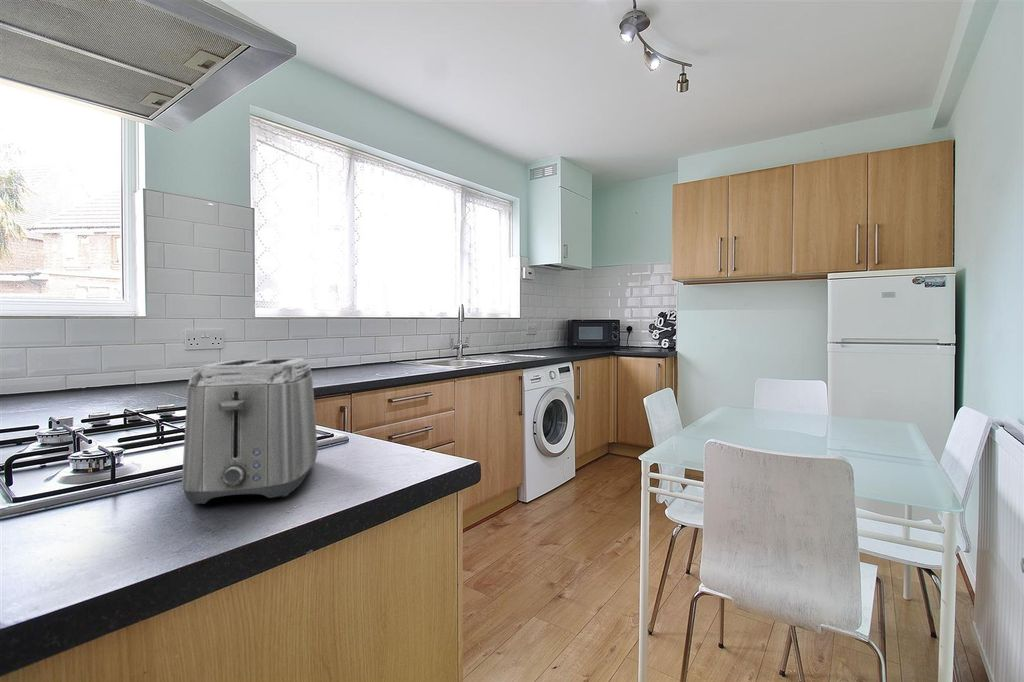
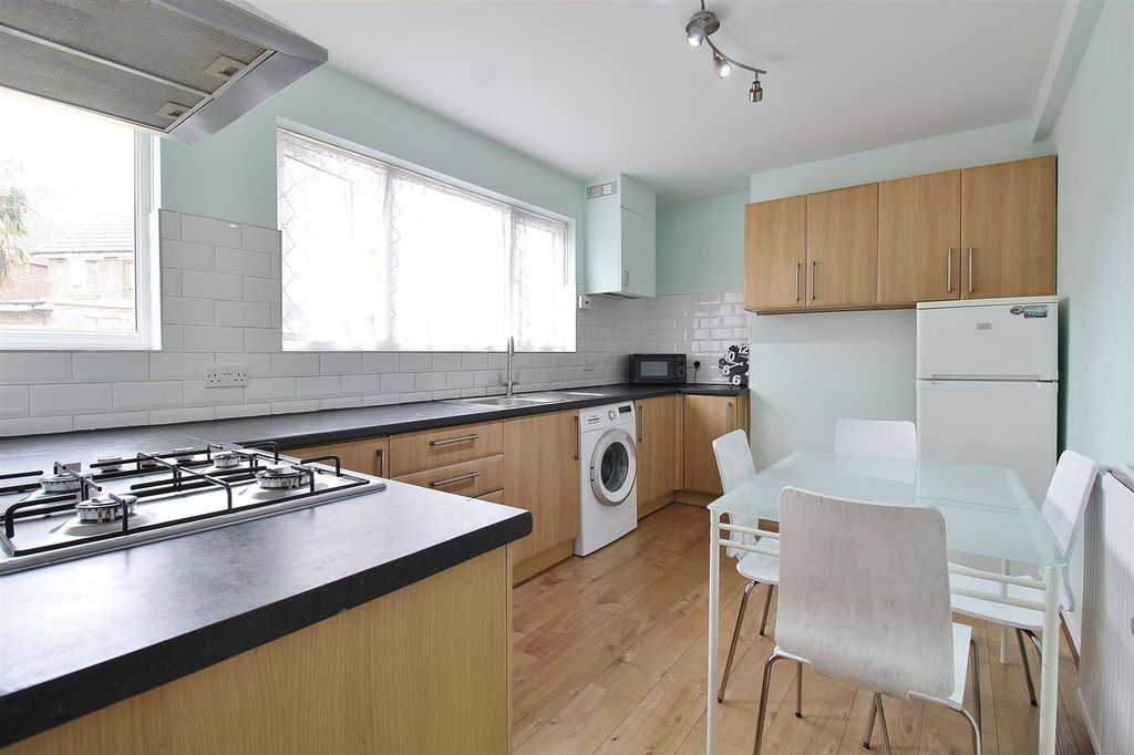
- toaster [181,357,319,505]
